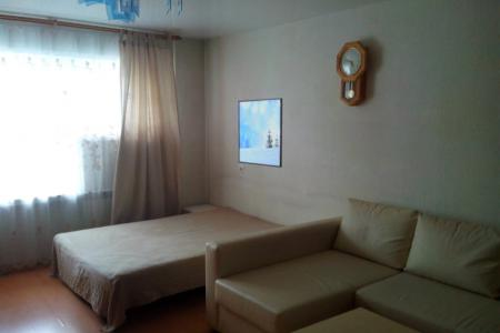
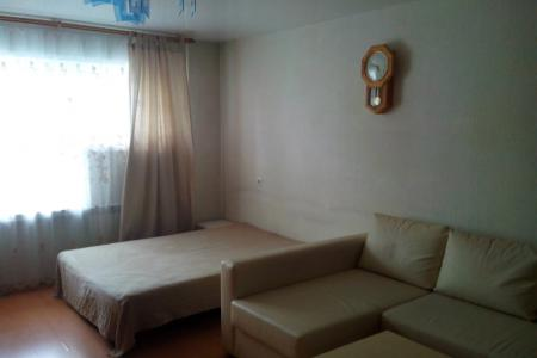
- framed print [237,97,283,169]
